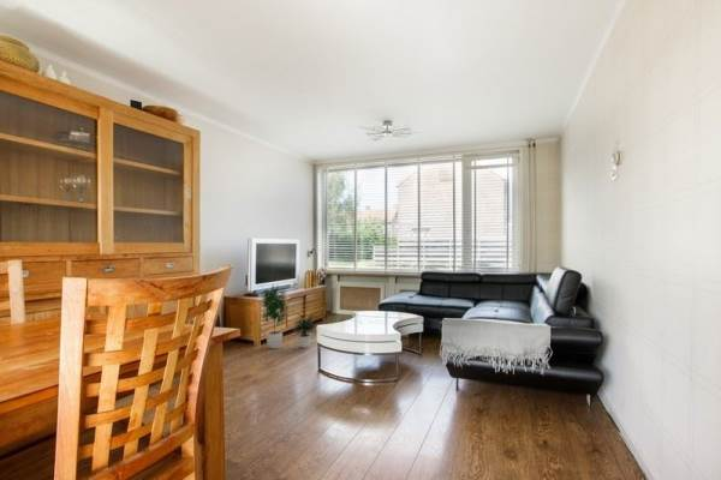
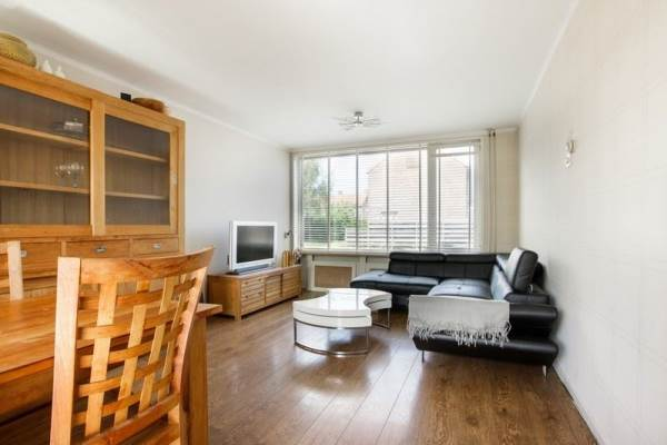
- potted plant [260,284,318,350]
